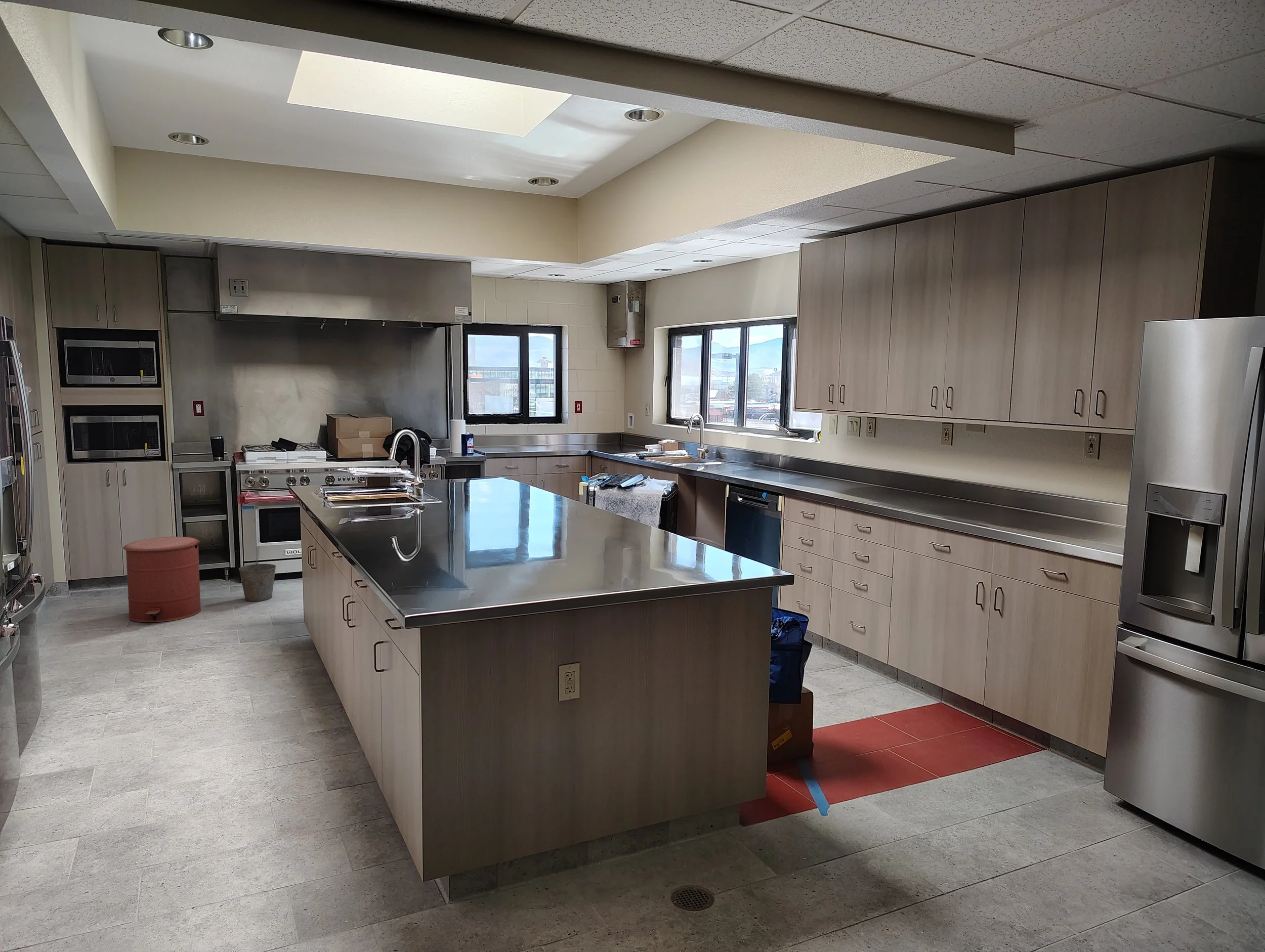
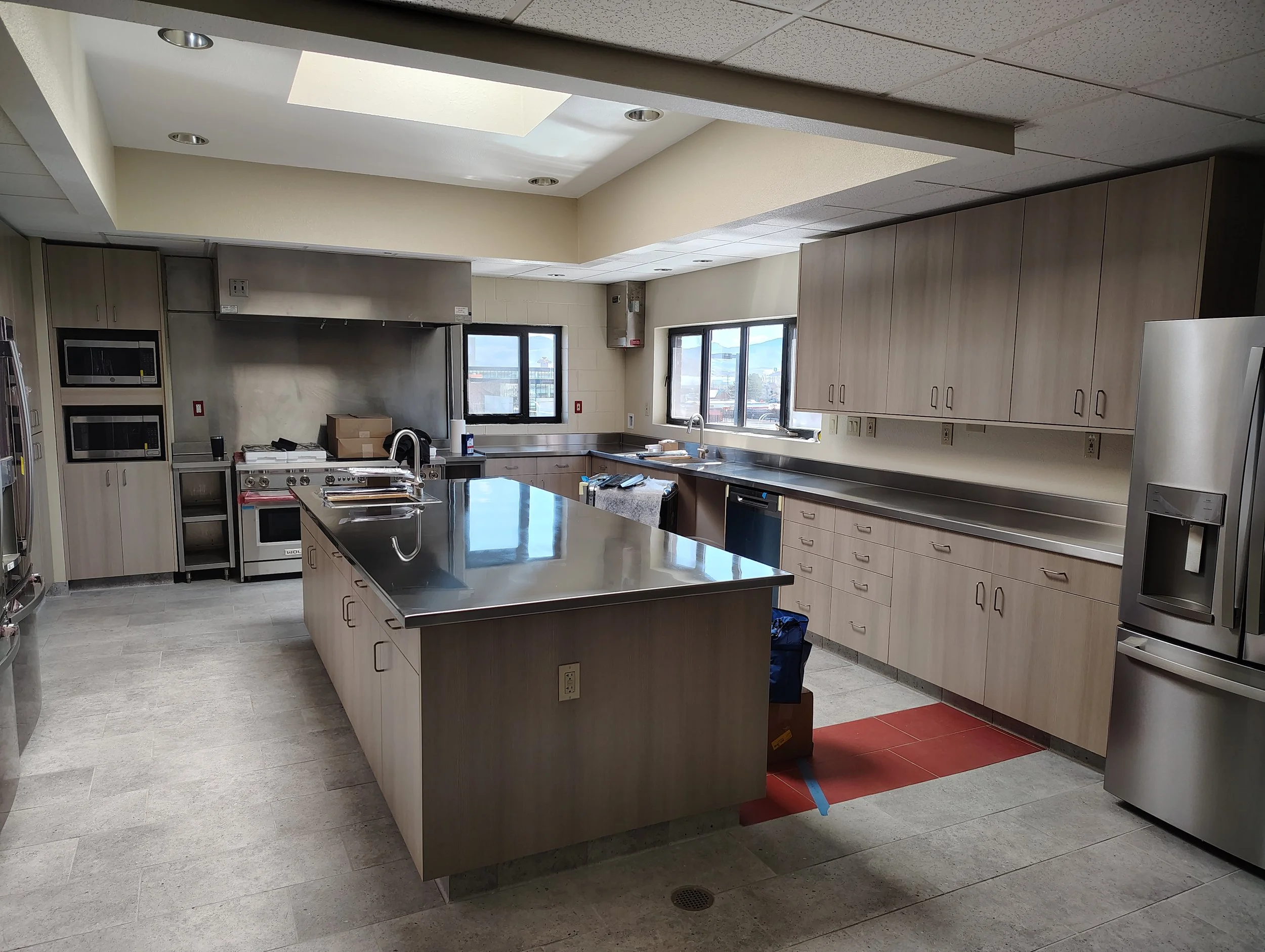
- trash can [122,536,202,623]
- bucket [238,547,276,602]
